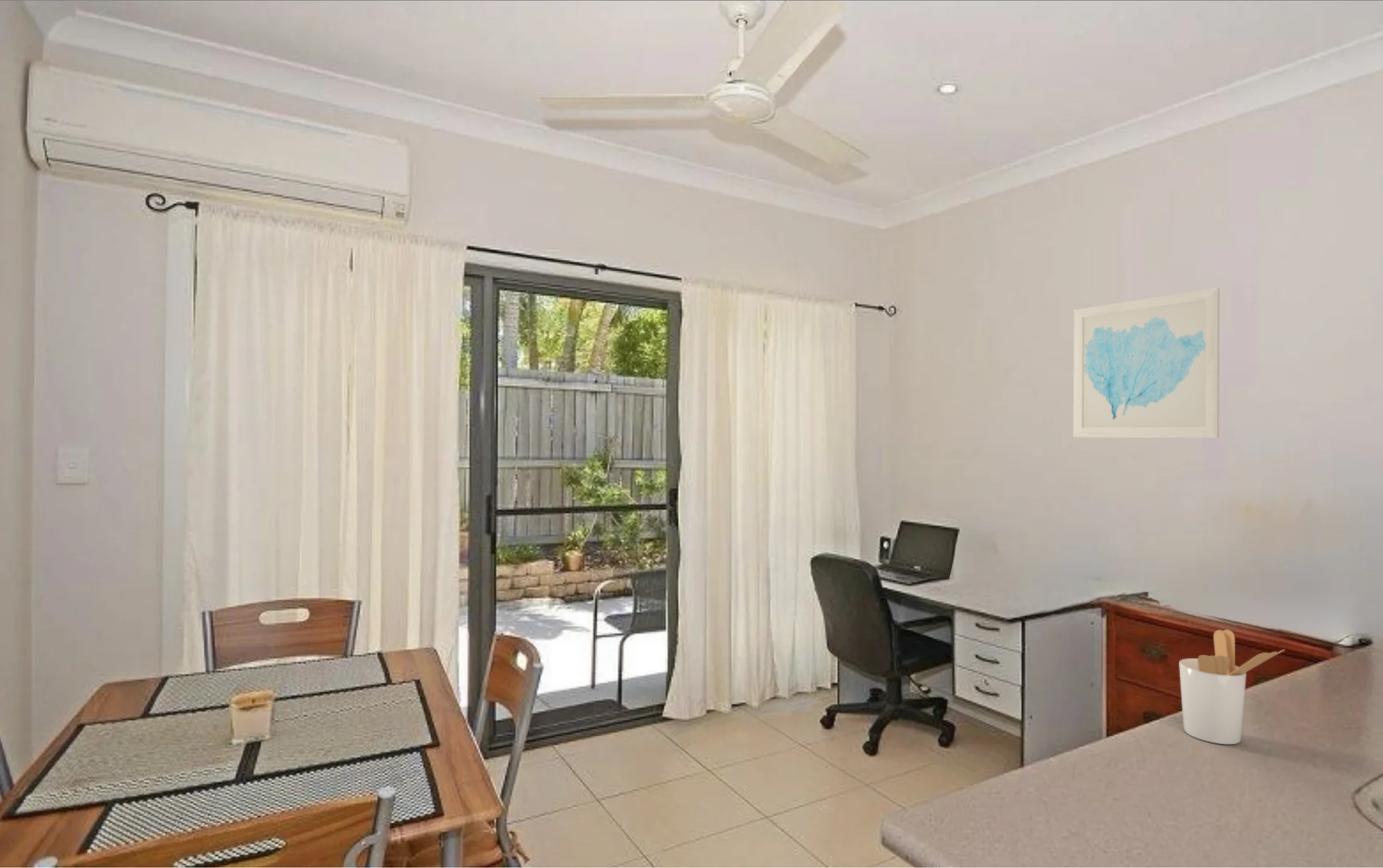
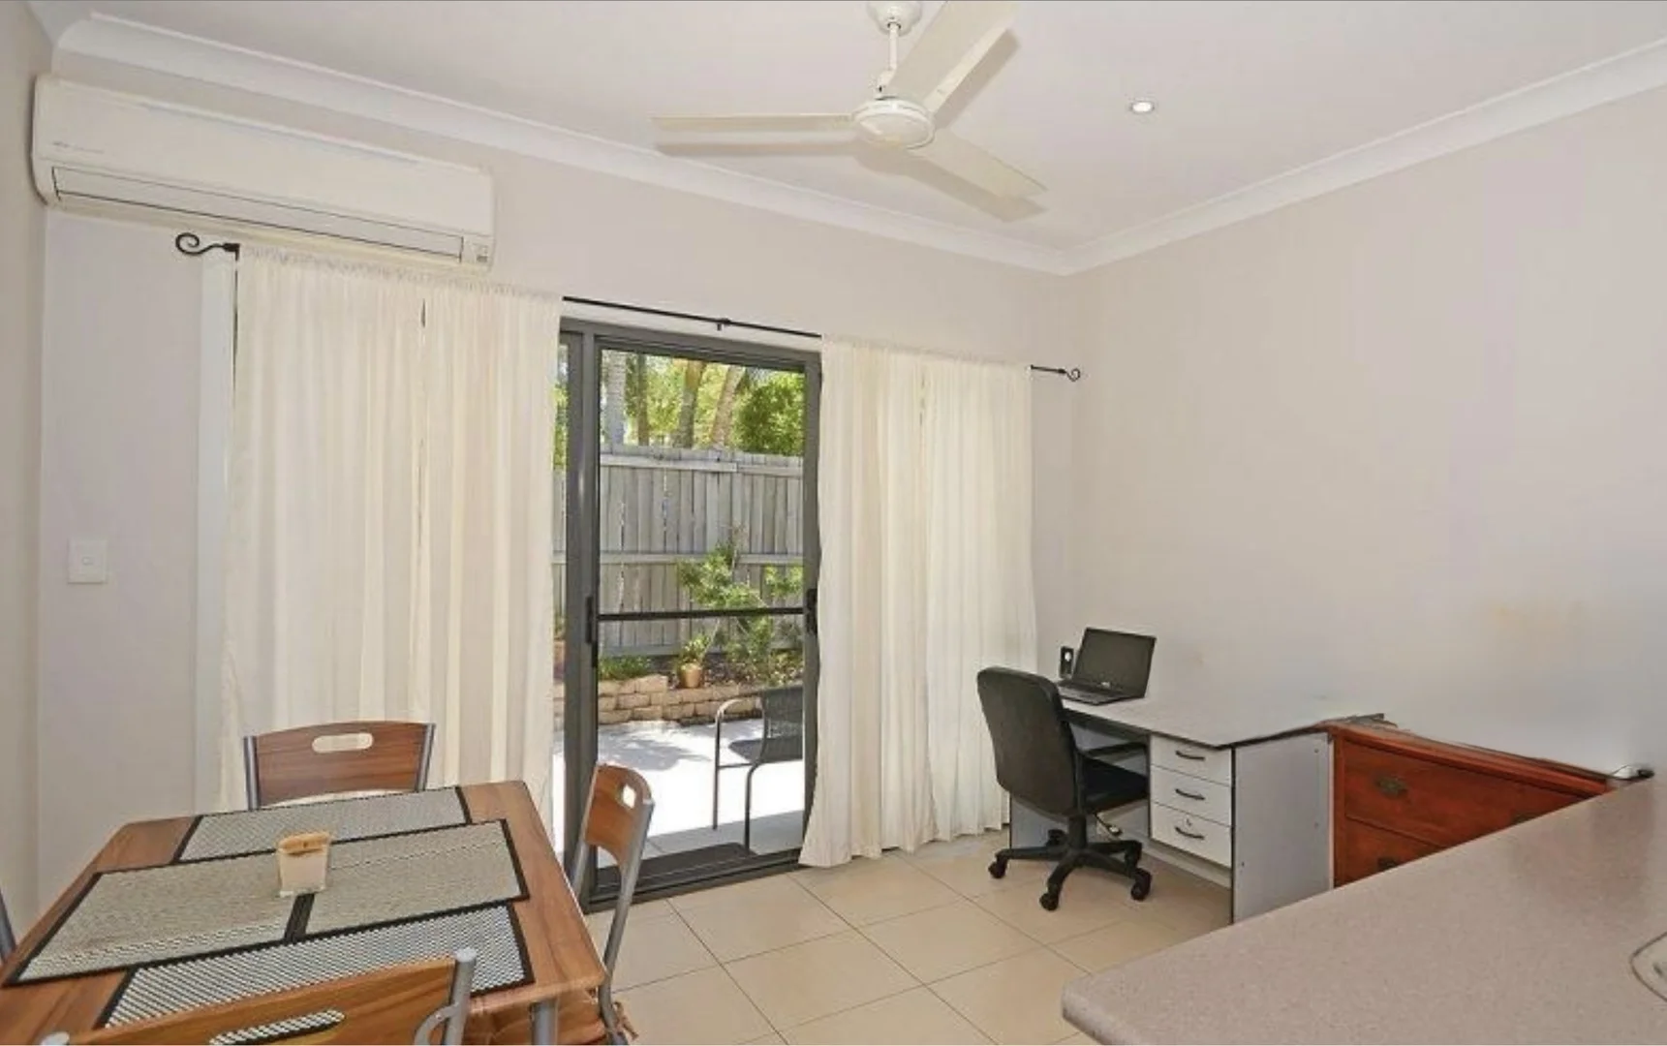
- wall art [1073,287,1220,439]
- utensil holder [1178,628,1286,745]
